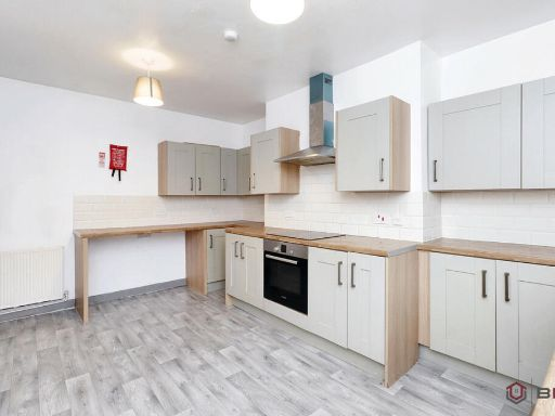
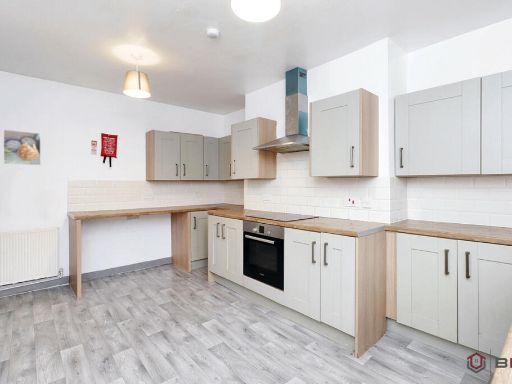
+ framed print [2,128,42,166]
